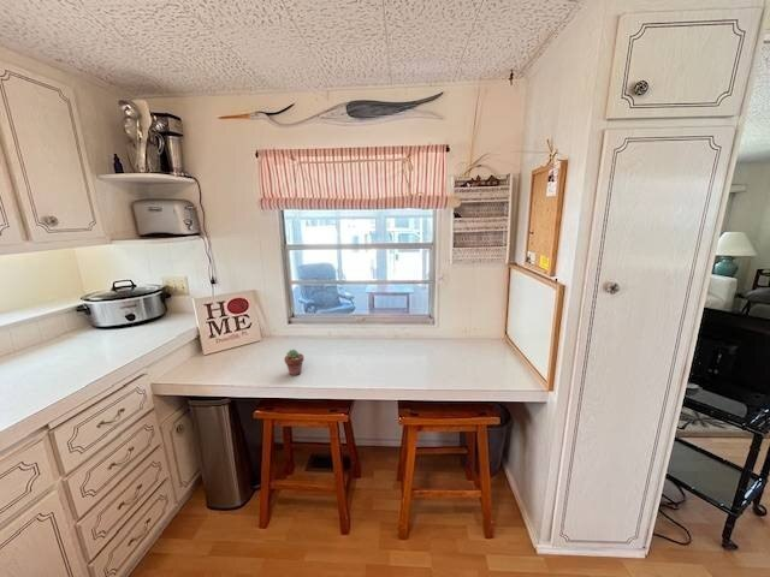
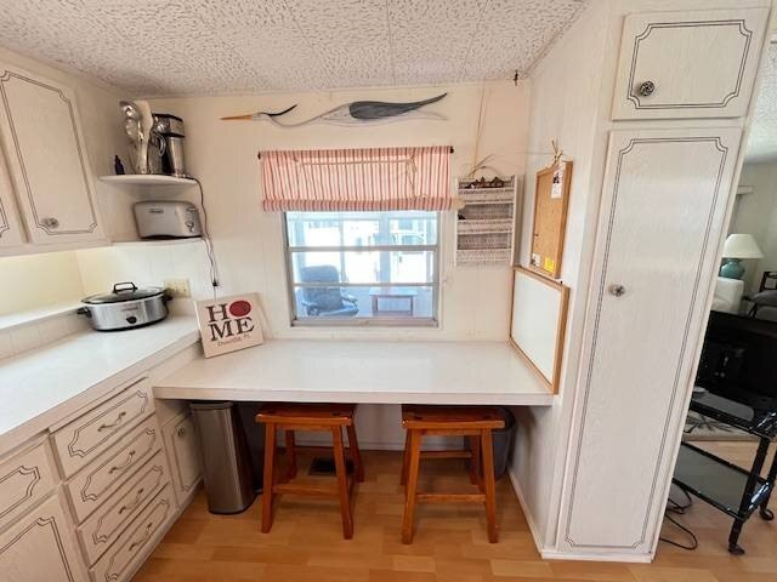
- potted succulent [283,349,304,377]
